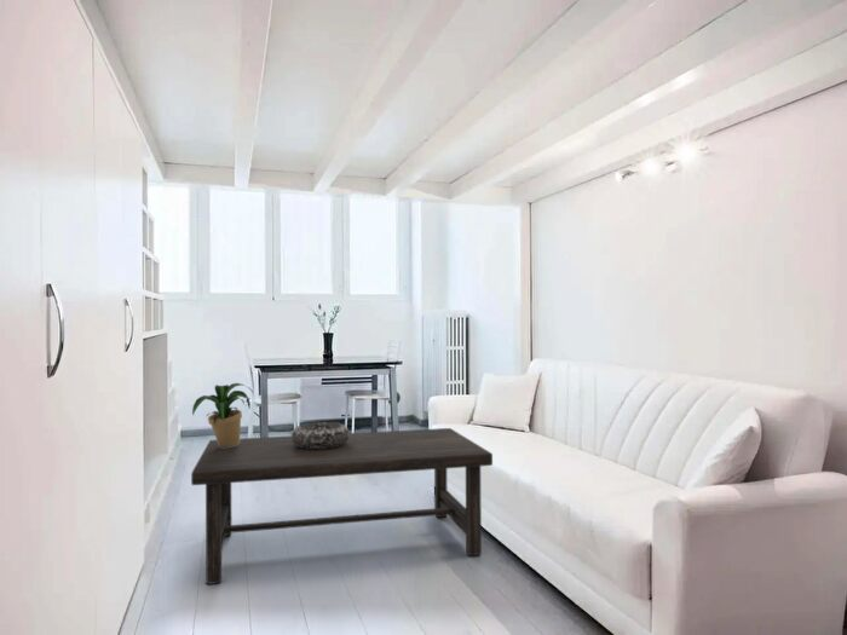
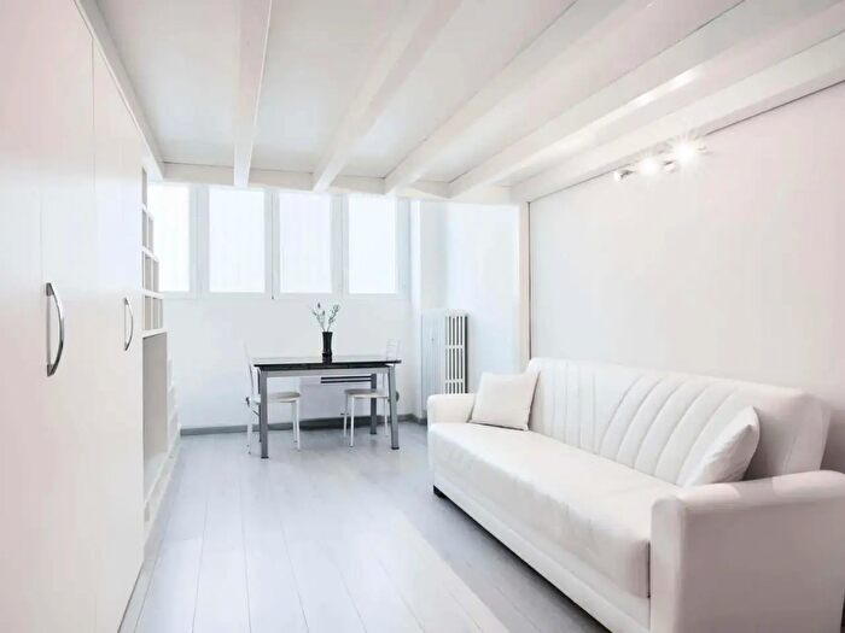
- potted plant [191,382,254,448]
- coffee table [190,427,494,585]
- decorative bowl [290,421,351,449]
